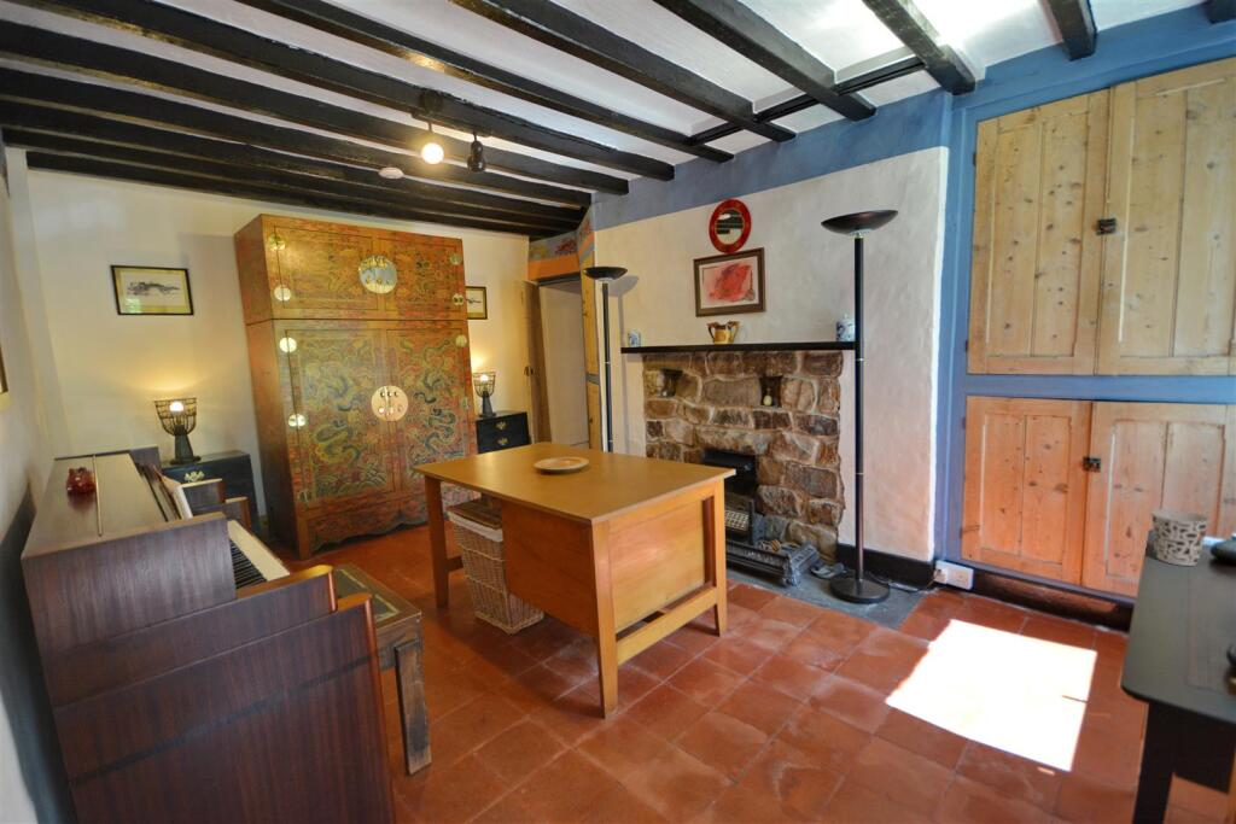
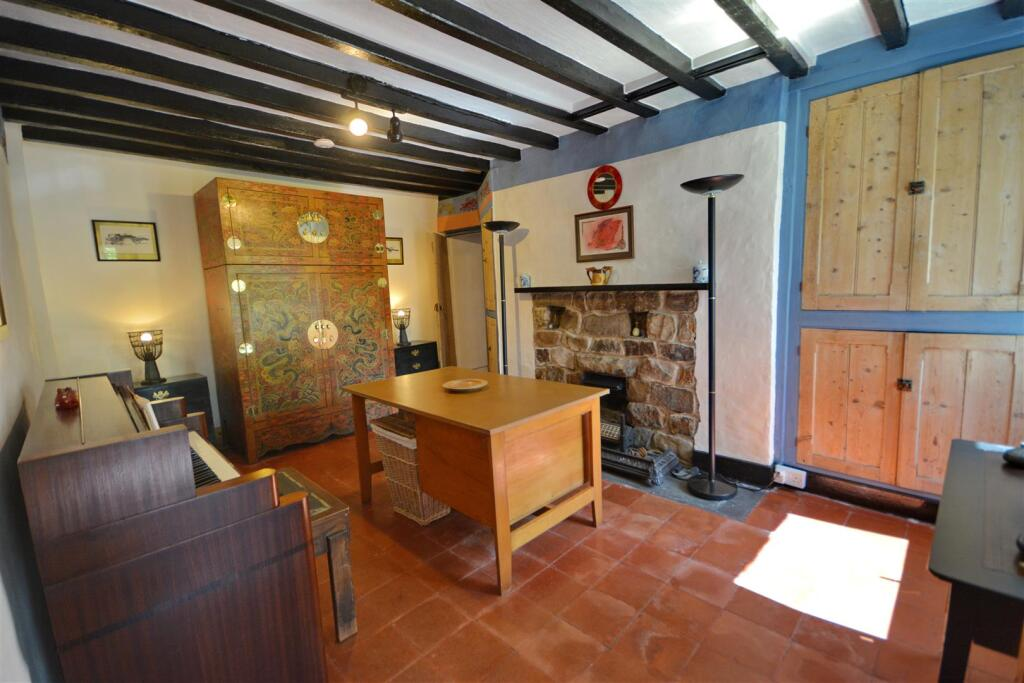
- cup [1149,508,1212,567]
